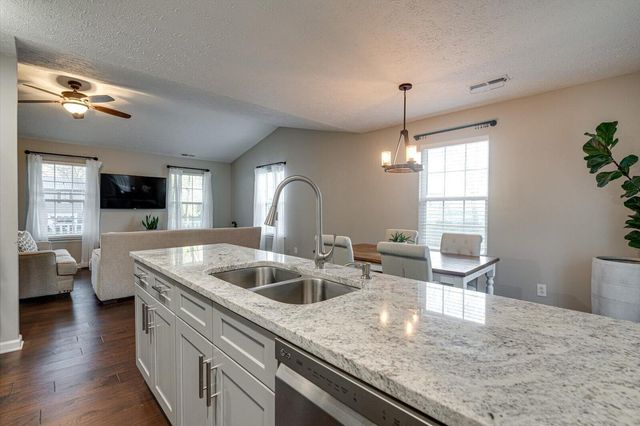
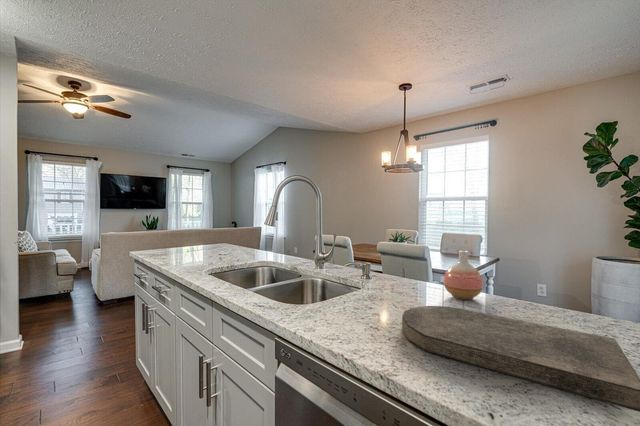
+ cutting board [401,305,640,413]
+ vase [442,250,484,301]
